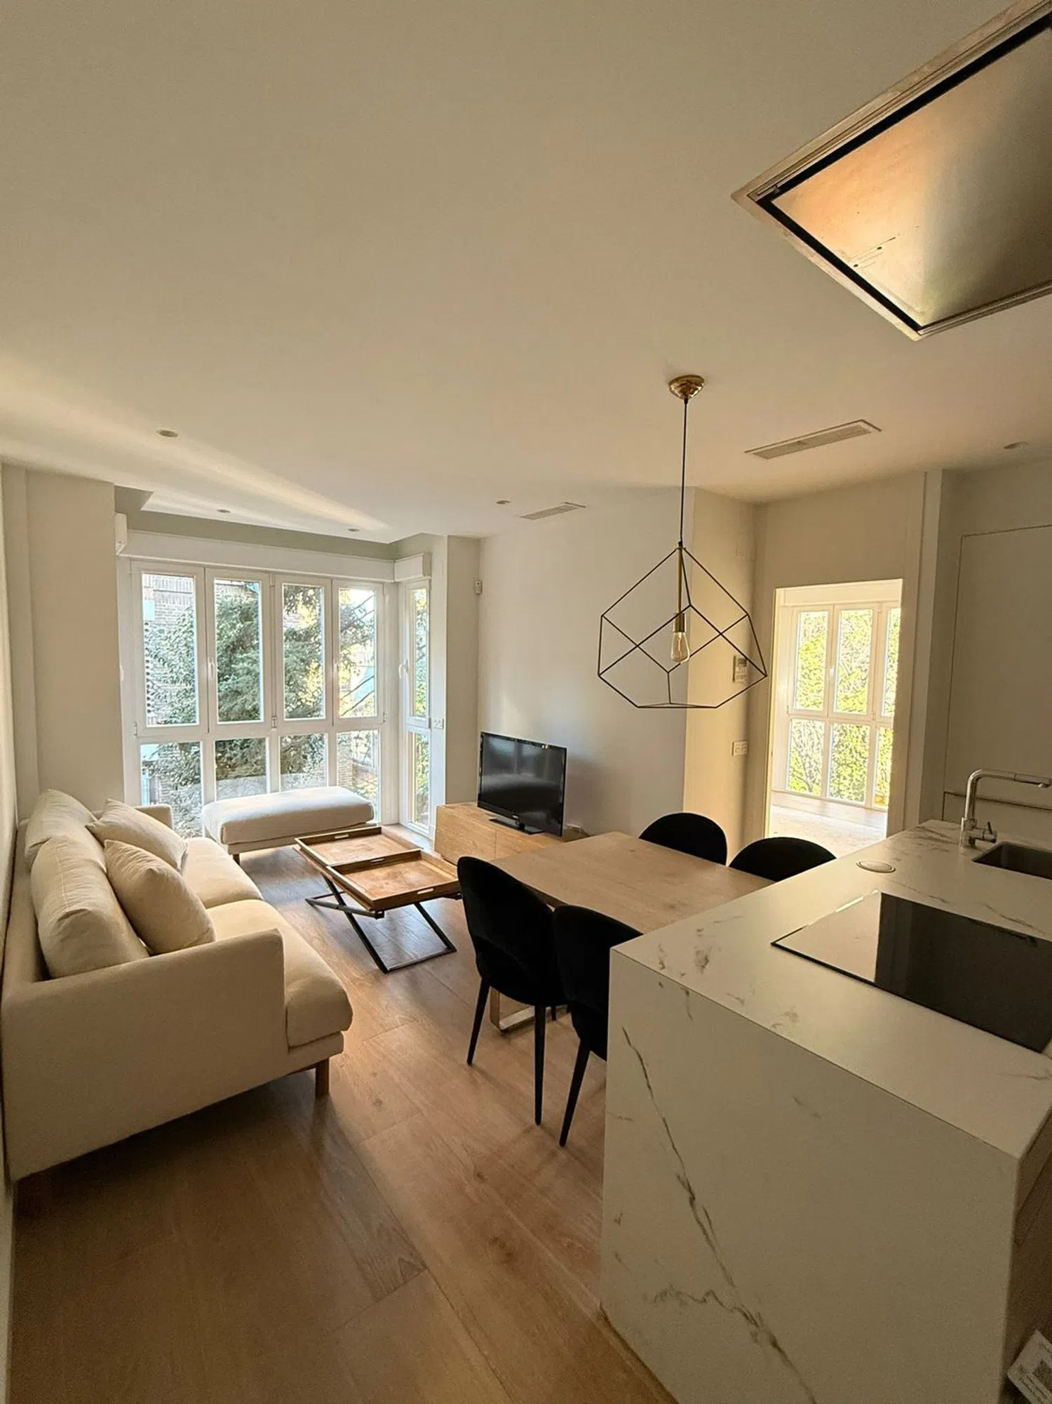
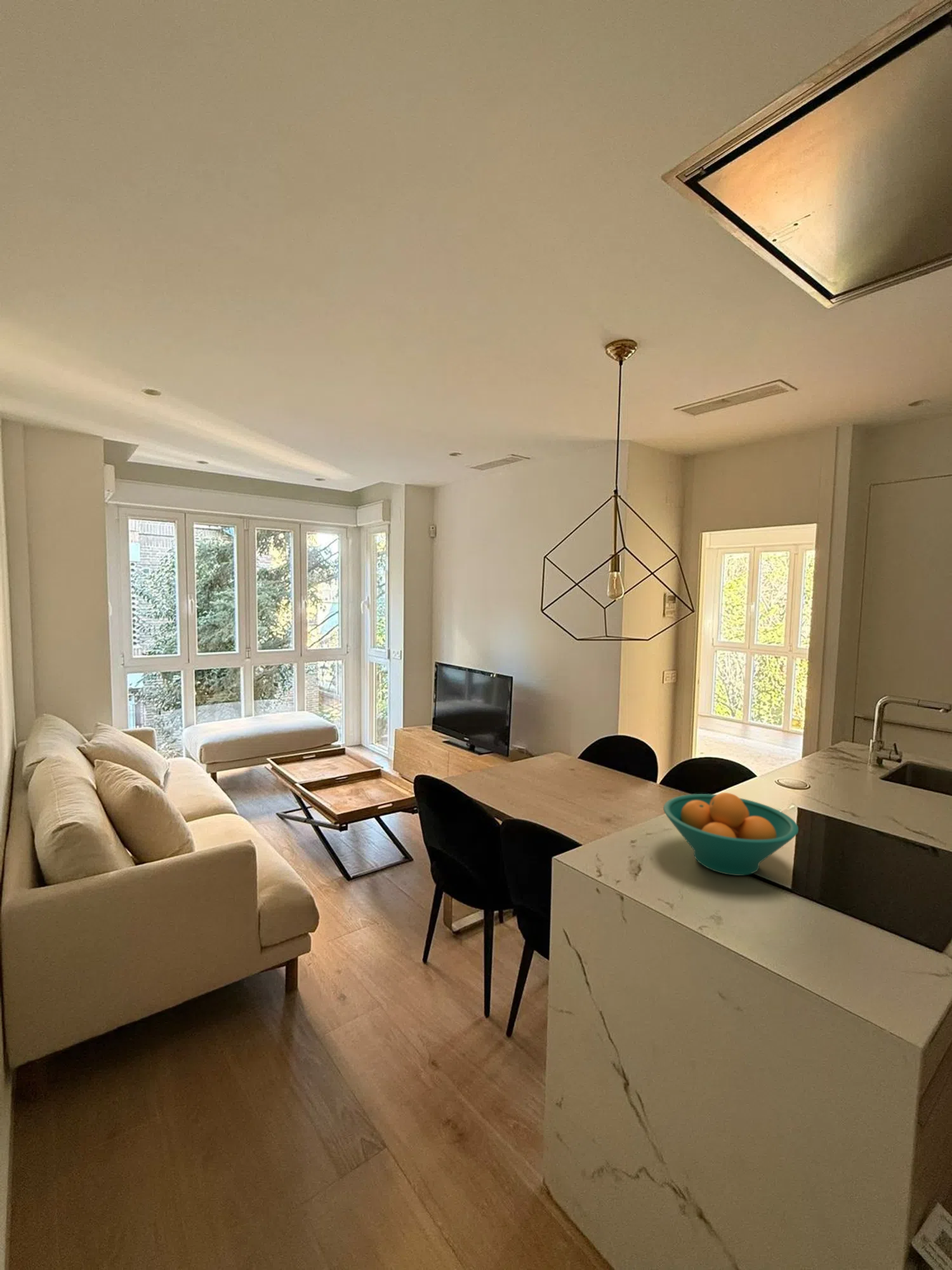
+ fruit bowl [663,792,799,876]
